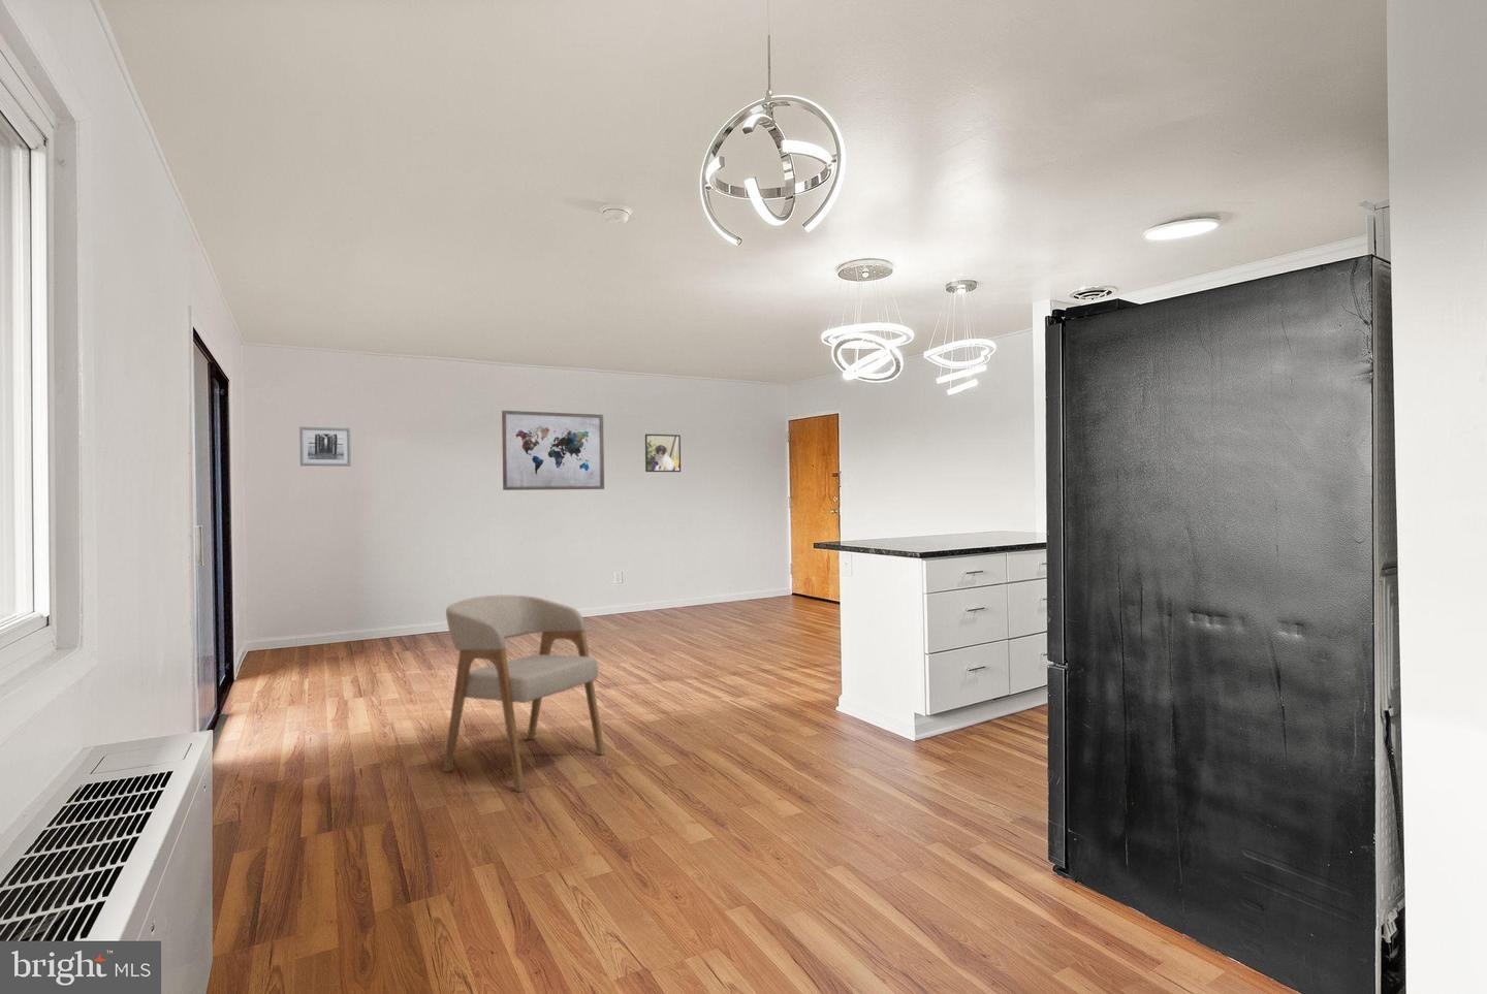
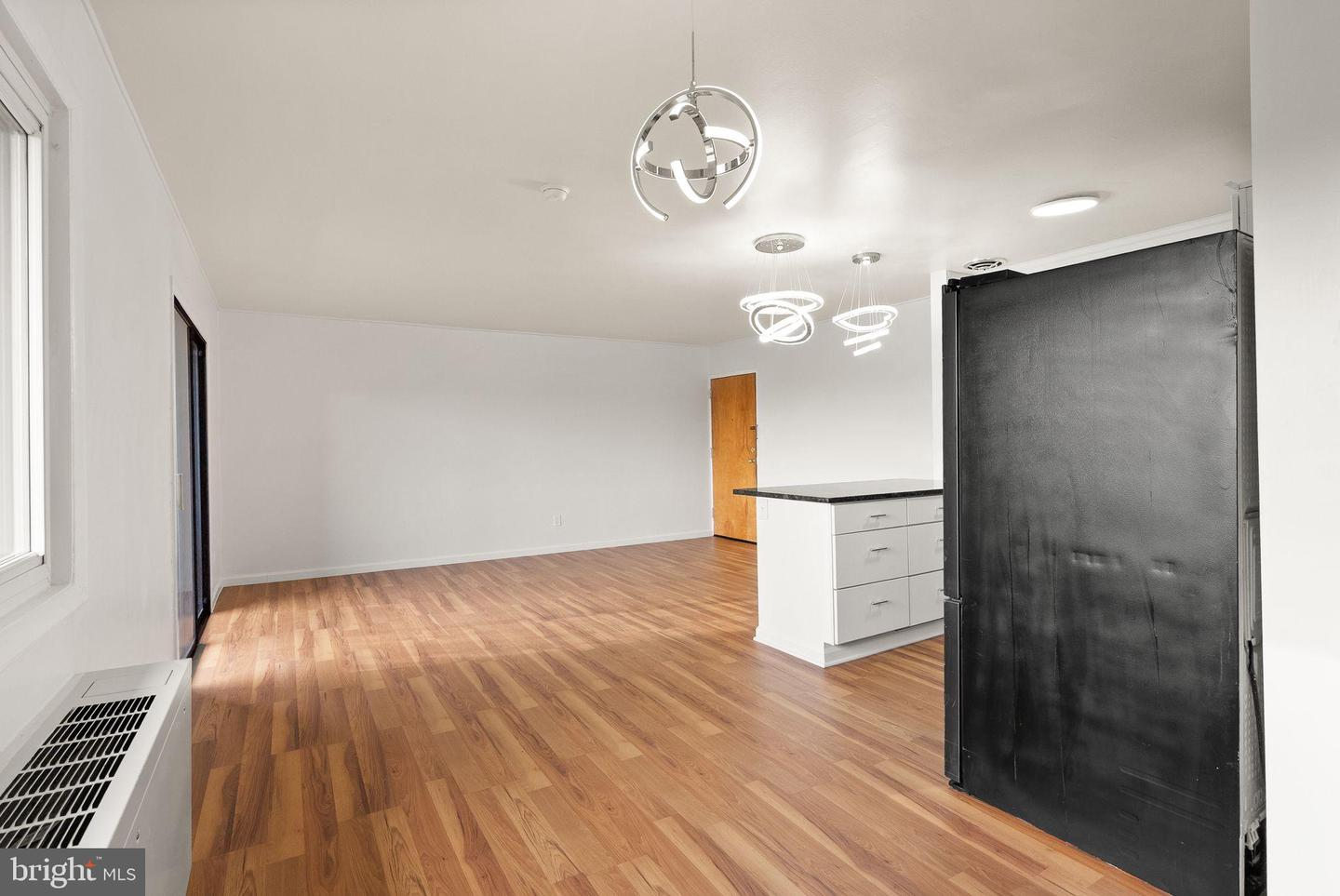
- wall art [299,426,352,467]
- wall art [500,409,605,491]
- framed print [645,433,681,473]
- armchair [442,595,606,793]
